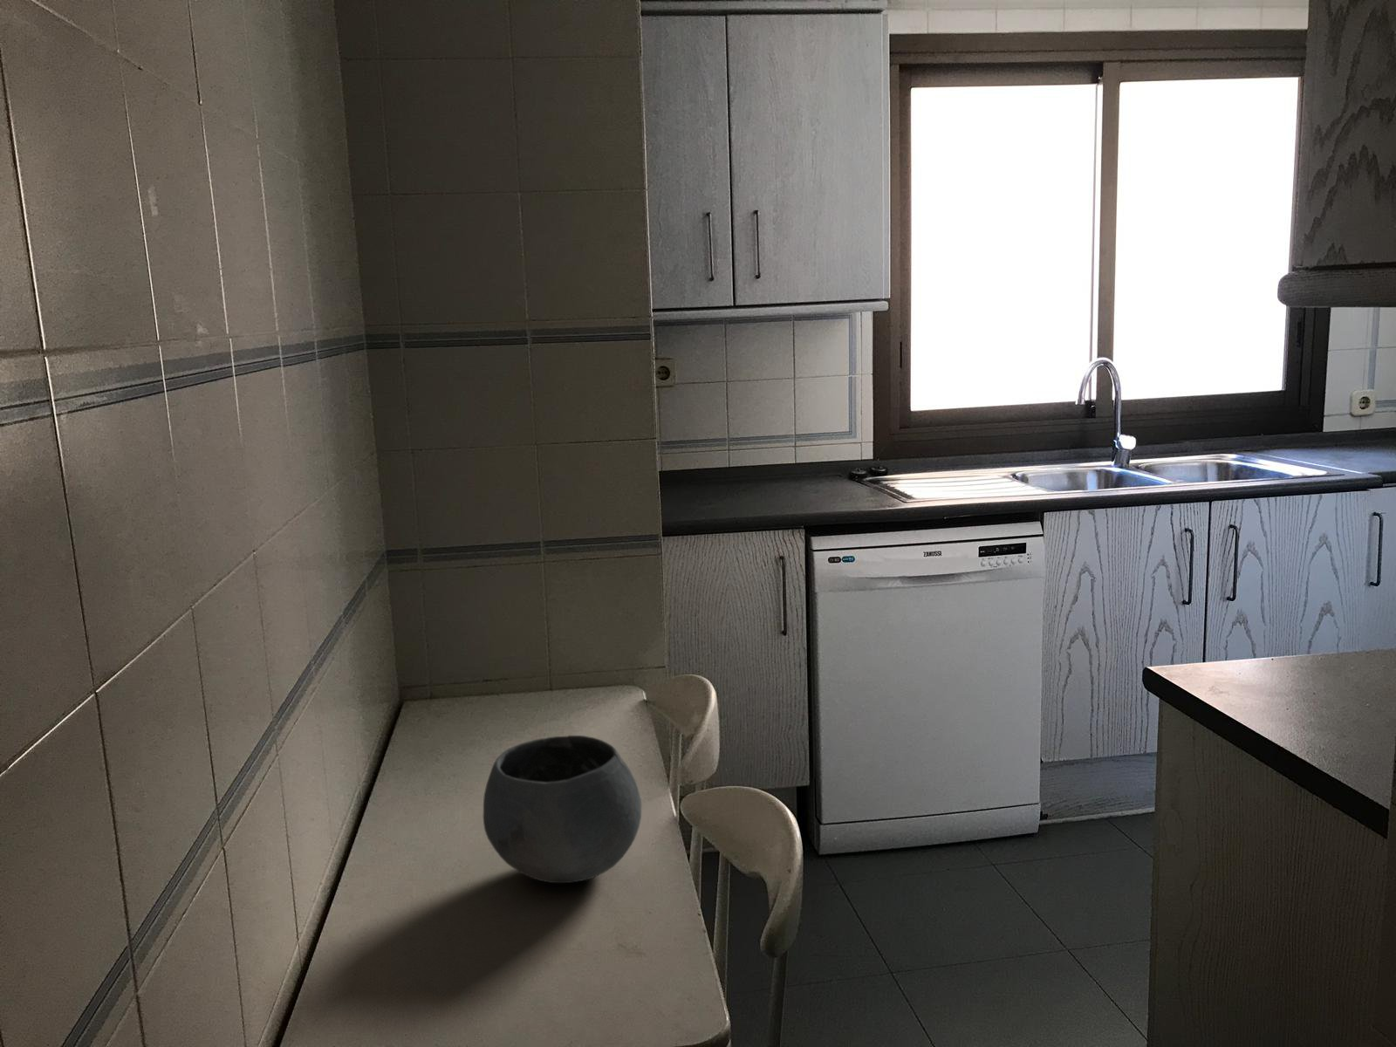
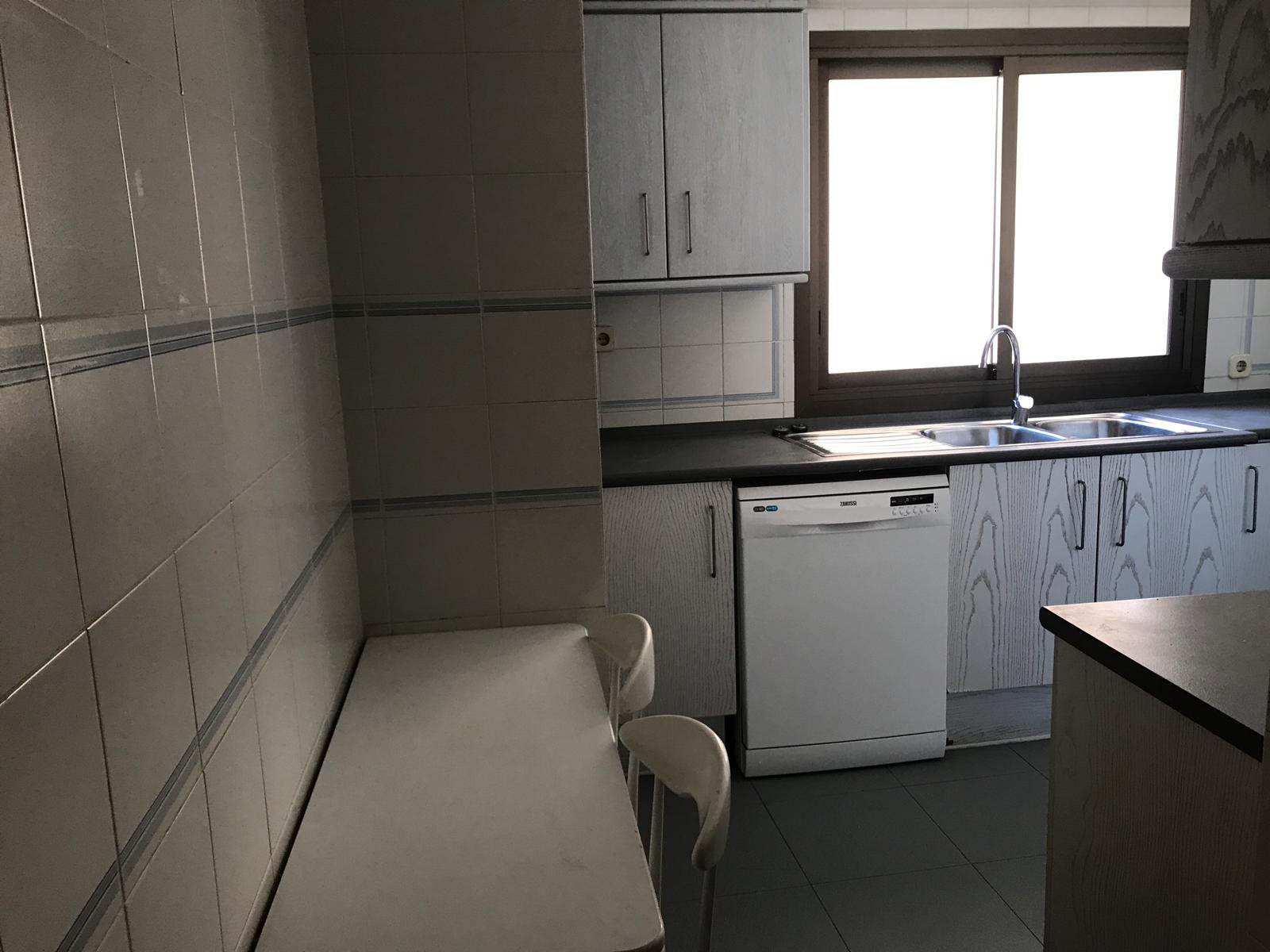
- bowl [483,735,642,884]
